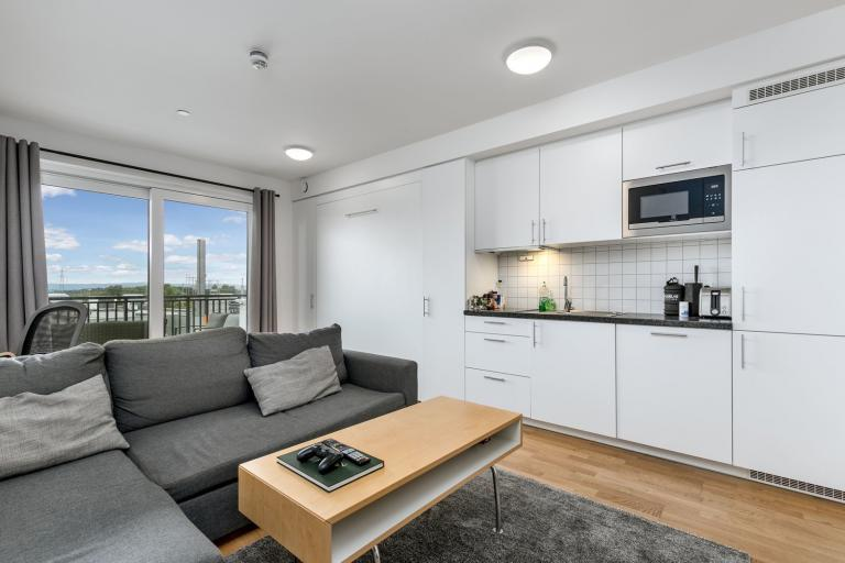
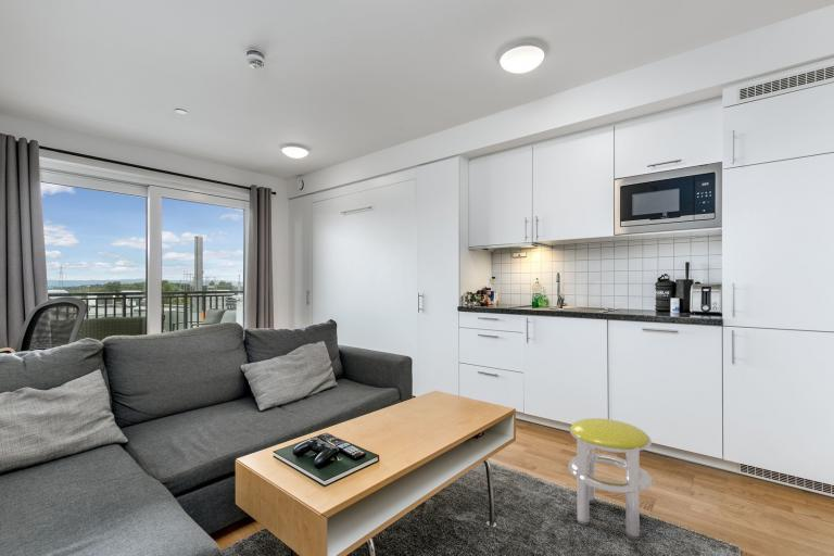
+ stool [567,417,654,541]
